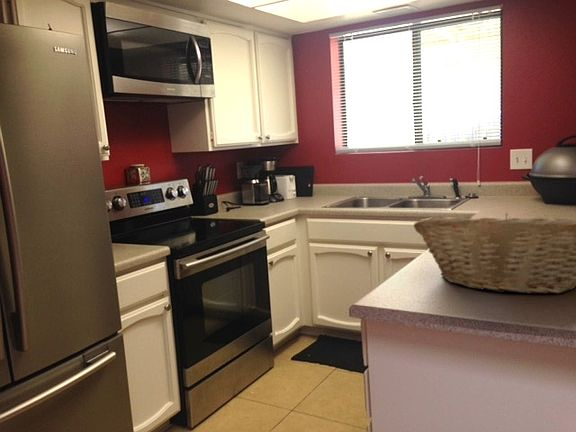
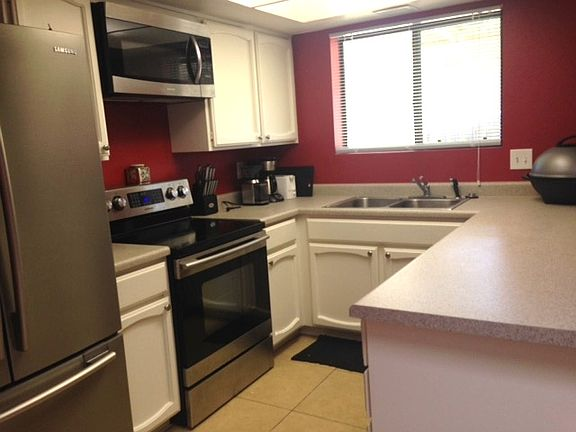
- fruit basket [413,212,576,295]
